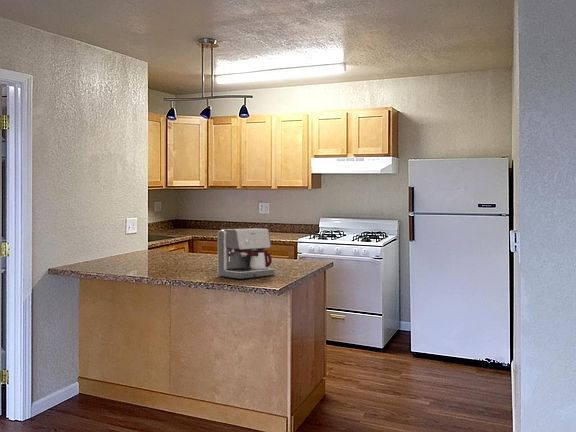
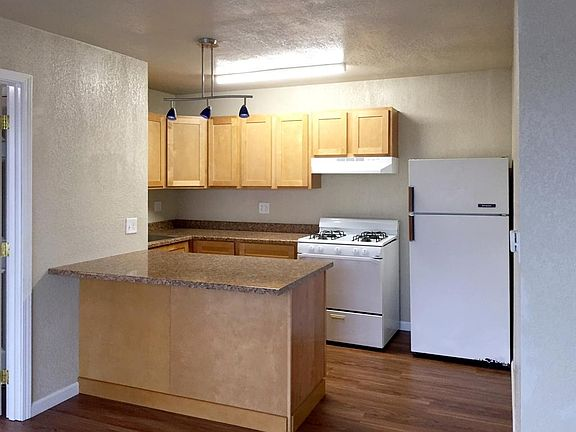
- coffee maker [217,227,276,280]
